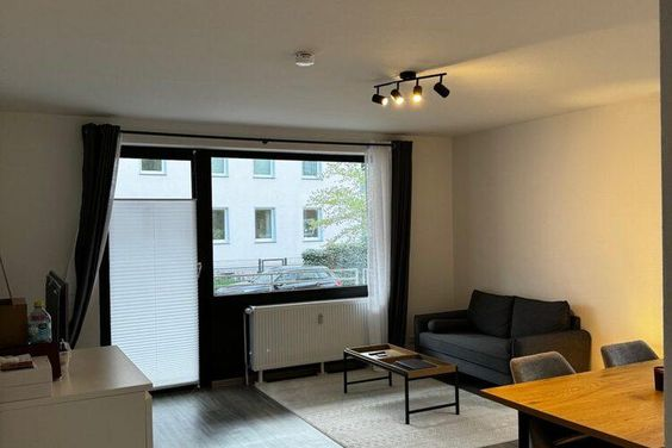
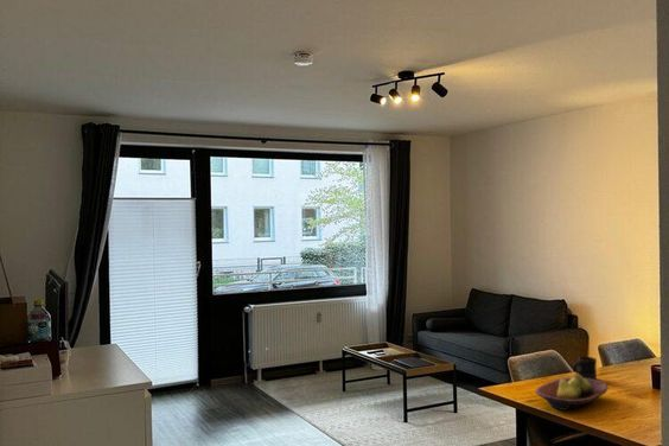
+ mug [572,356,598,380]
+ fruit bowl [535,372,610,412]
